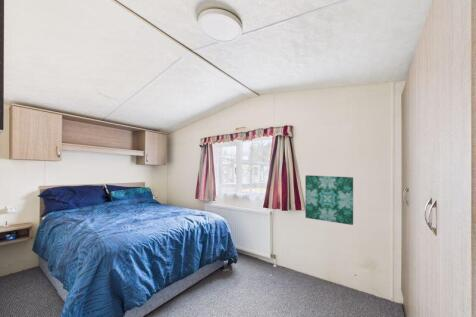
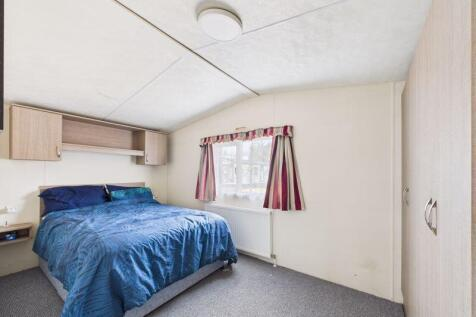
- wall art [304,174,354,226]
